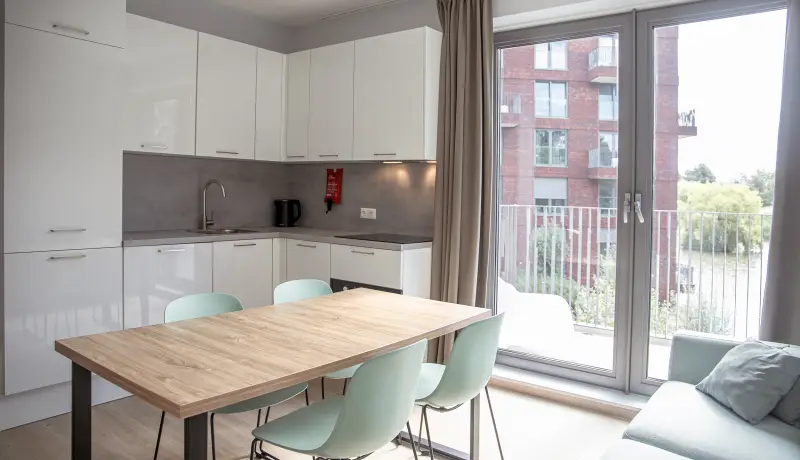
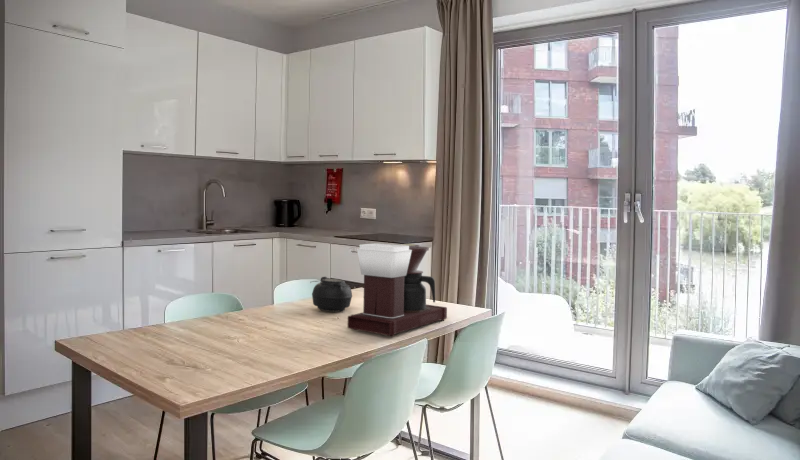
+ coffee maker [347,243,448,338]
+ teapot [311,276,353,313]
